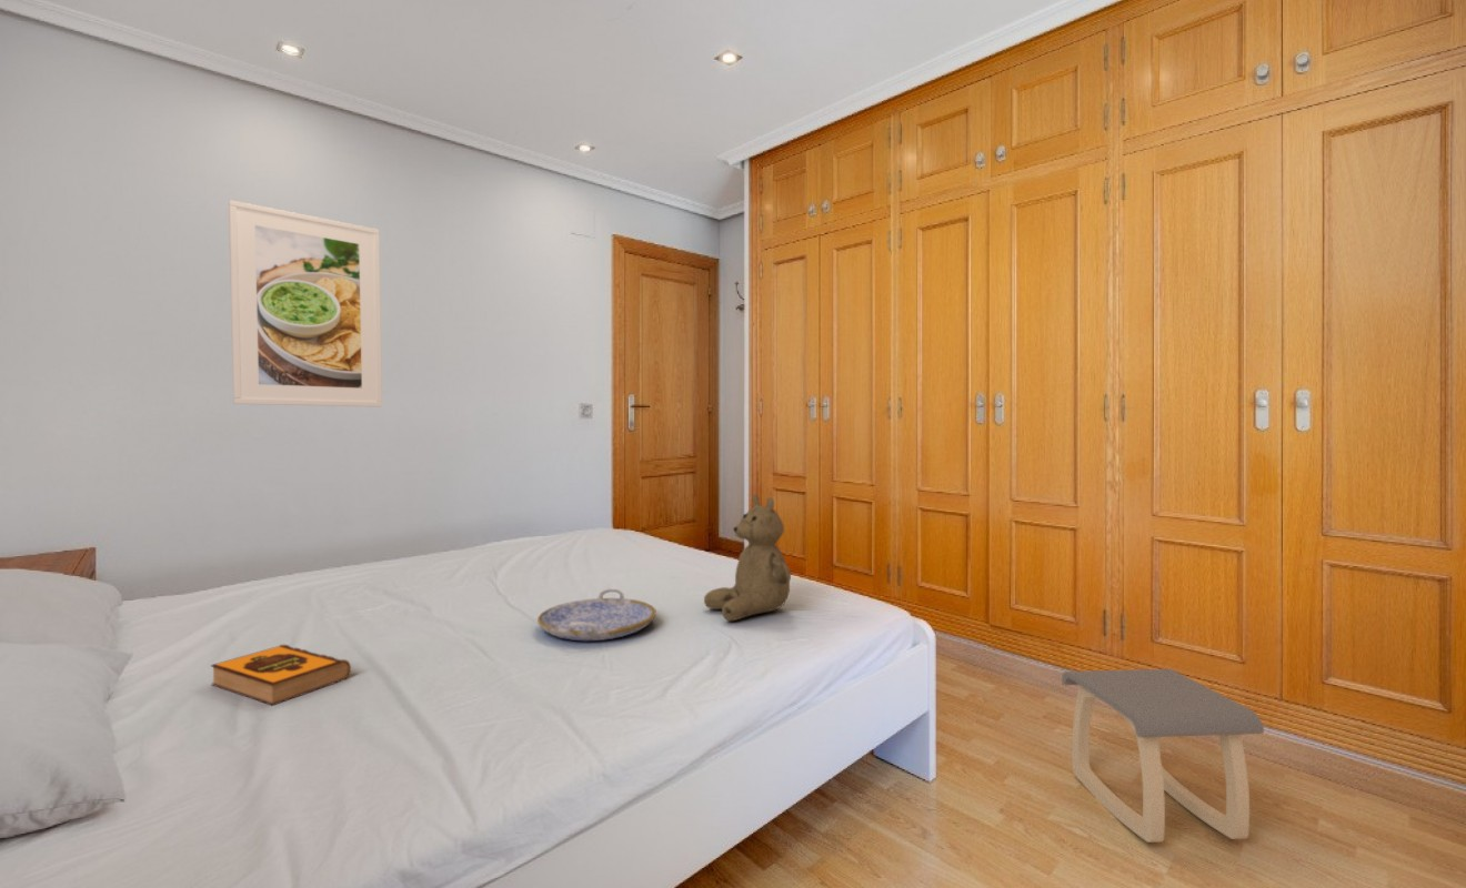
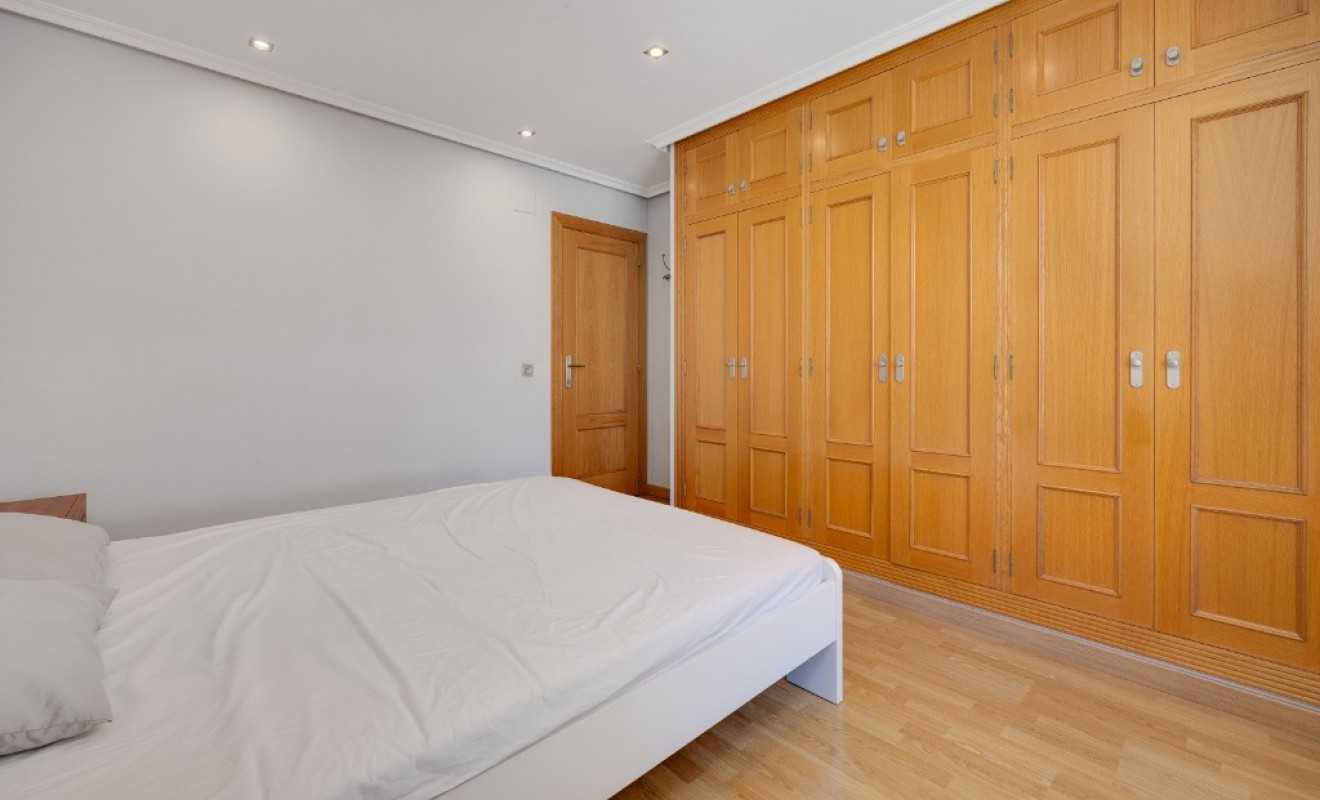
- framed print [228,199,383,407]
- stool [1061,668,1265,844]
- serving tray [536,588,657,643]
- teddy bear [703,493,792,622]
- hardback book [210,644,352,707]
